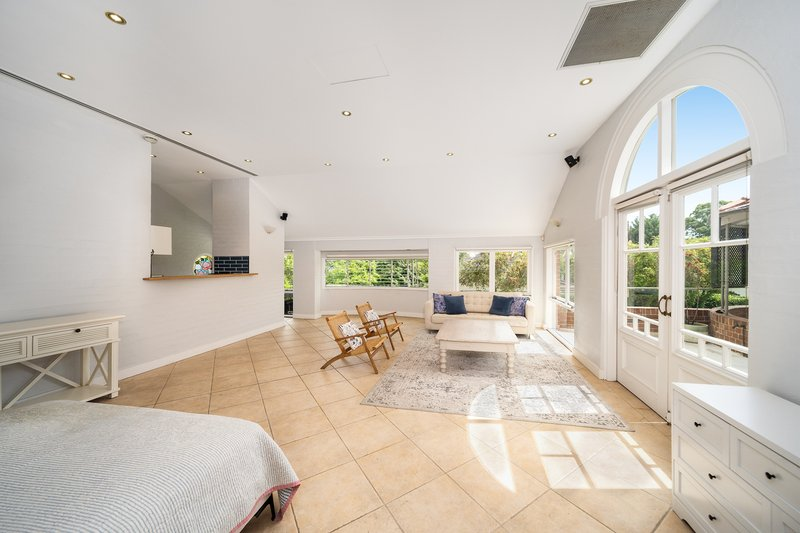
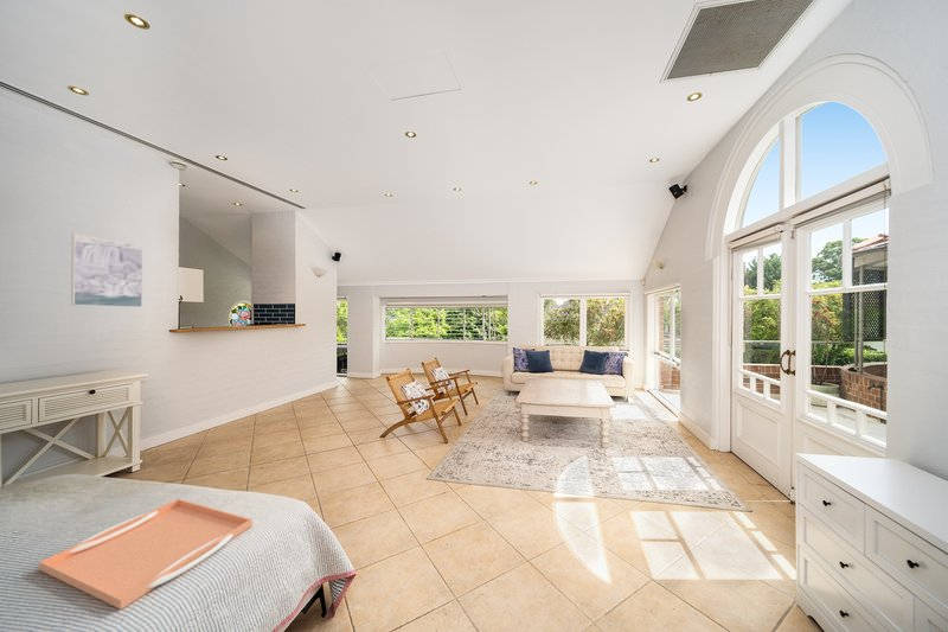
+ serving tray [38,498,254,611]
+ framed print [70,232,143,308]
